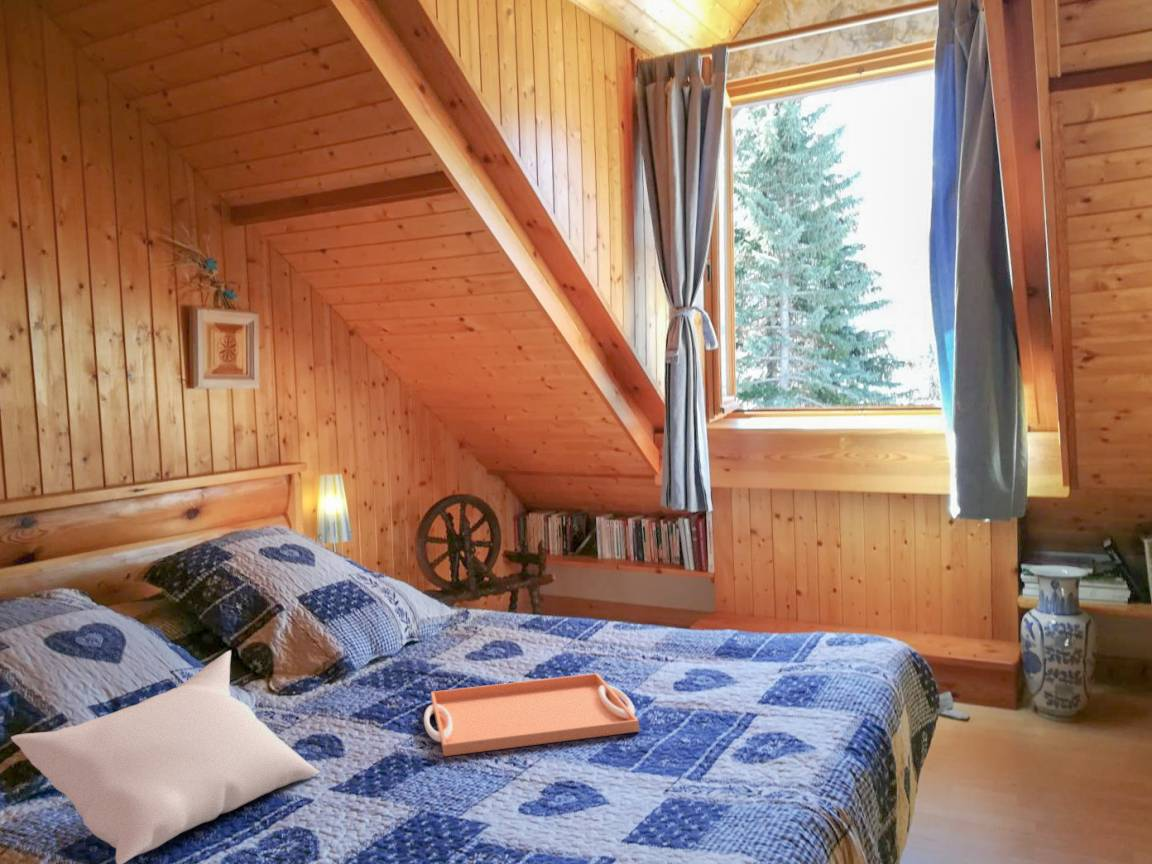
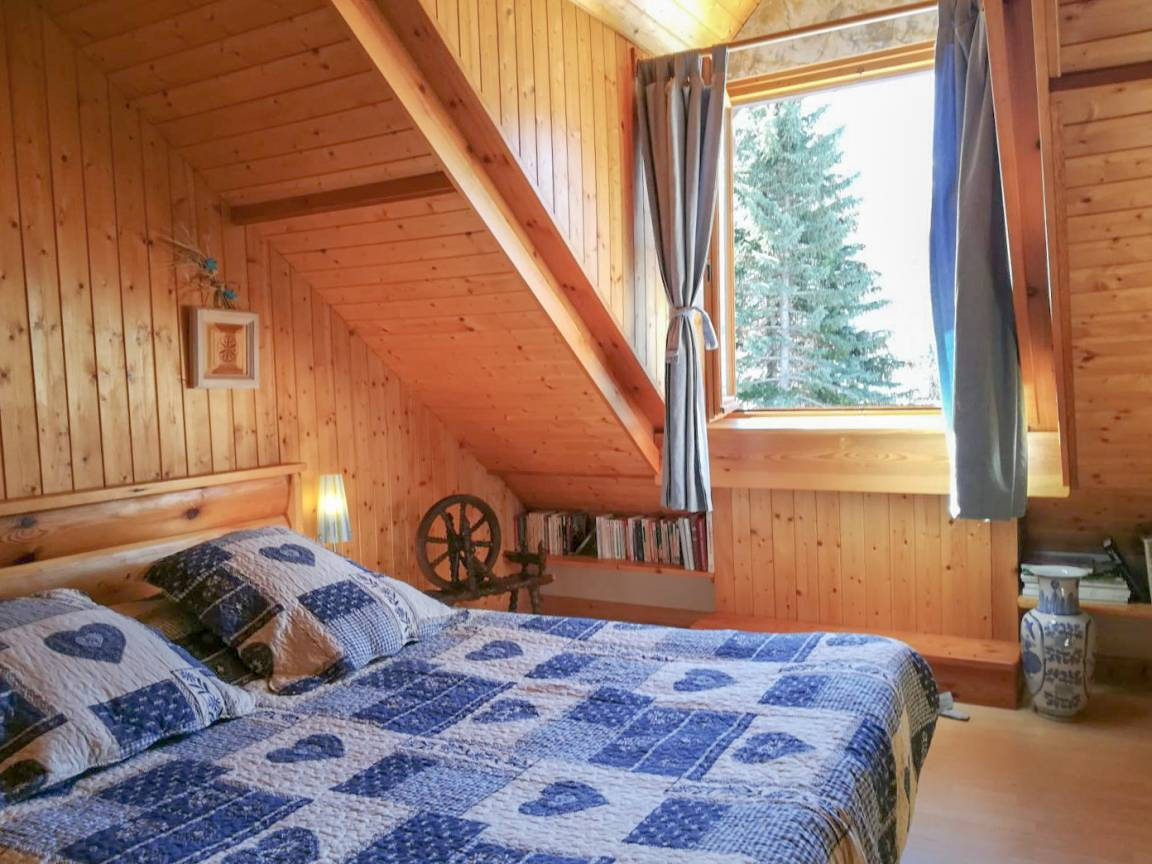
- serving tray [423,672,640,757]
- cushion [10,649,321,864]
